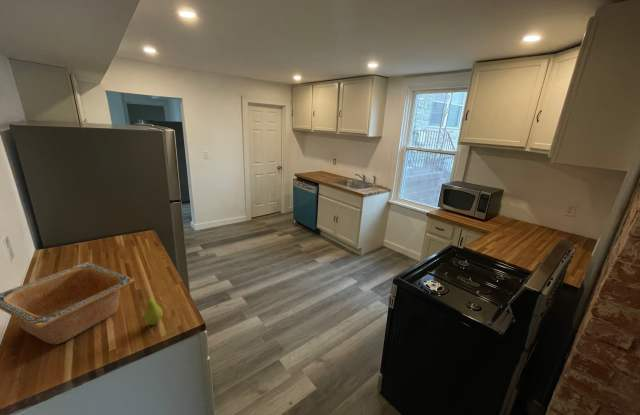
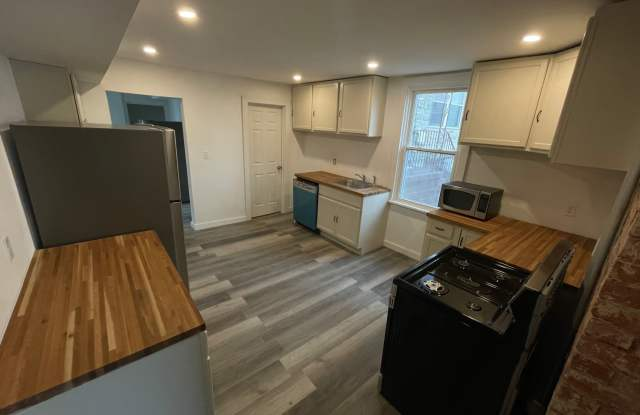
- serving bowl [0,261,137,345]
- fruit [143,296,164,326]
